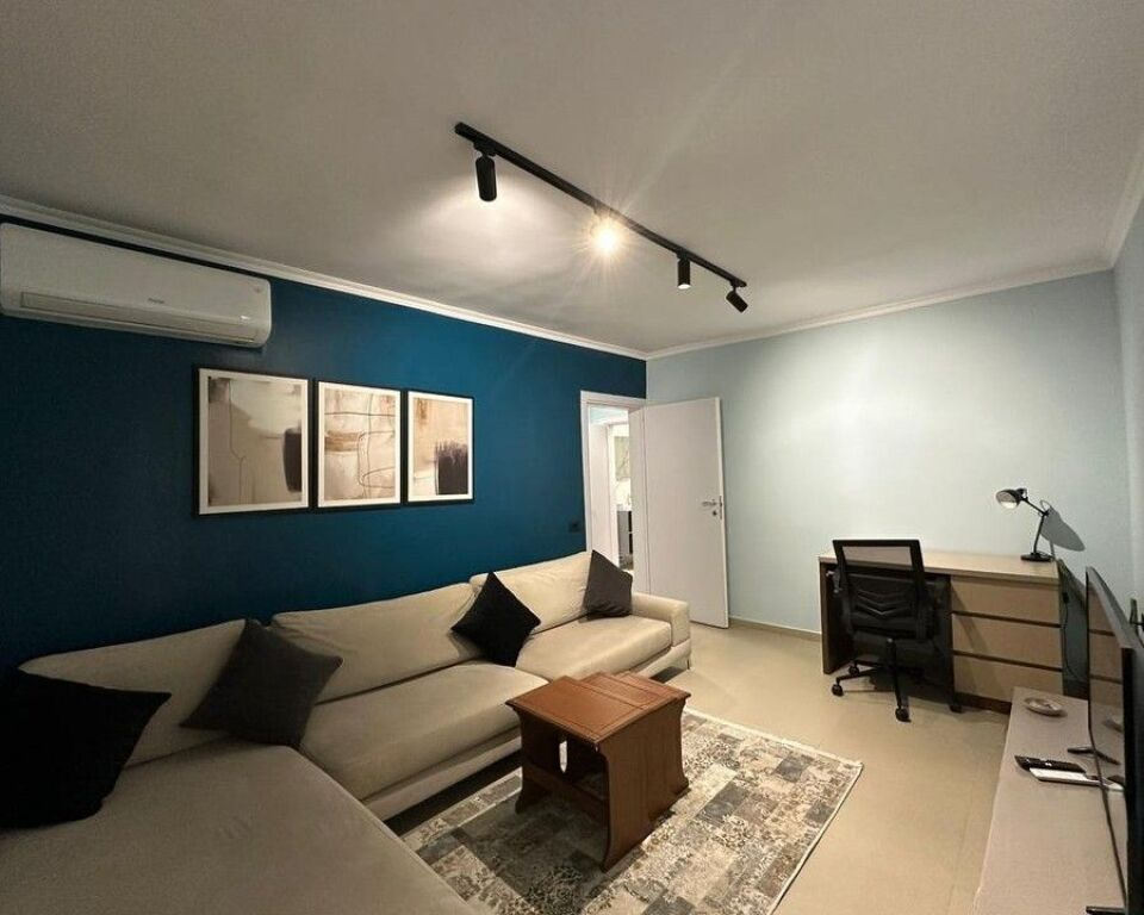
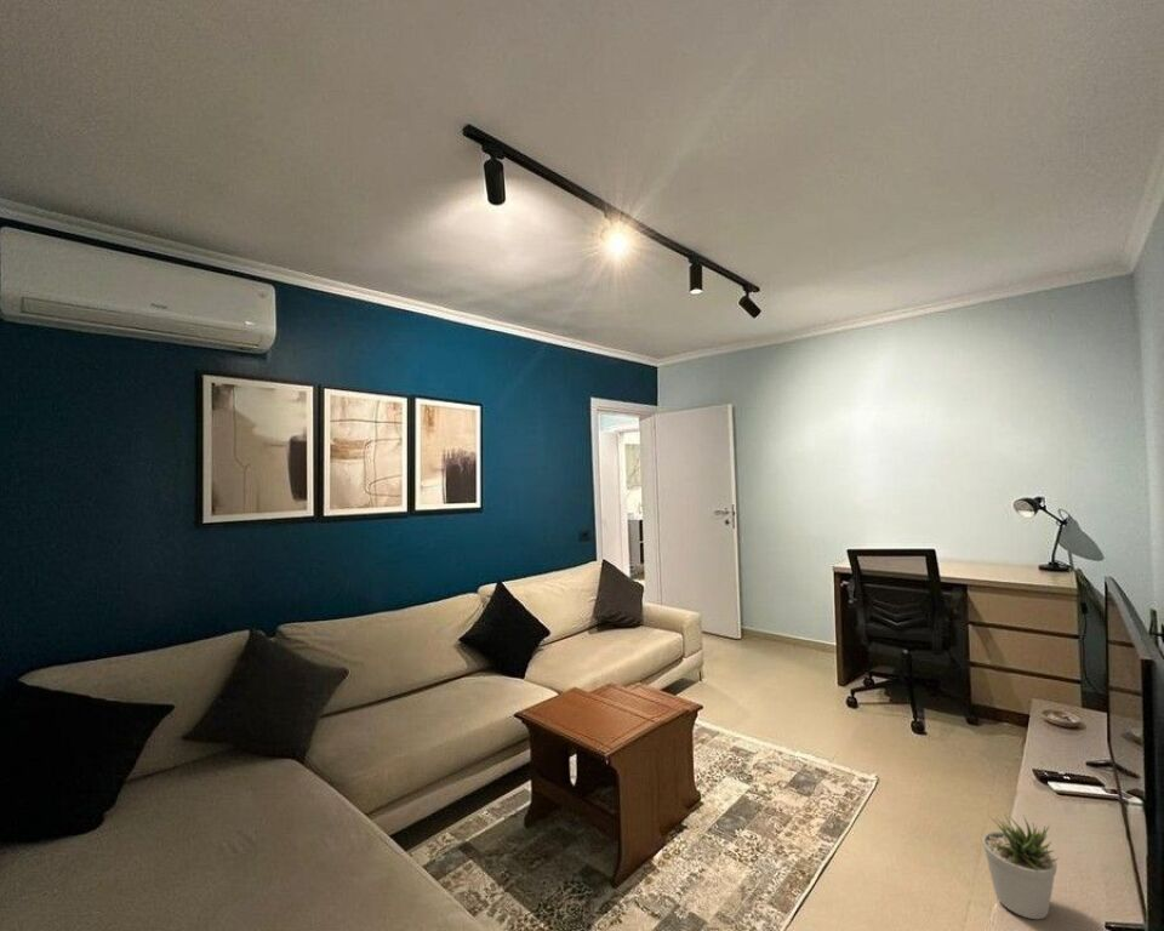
+ potted plant [981,815,1060,920]
